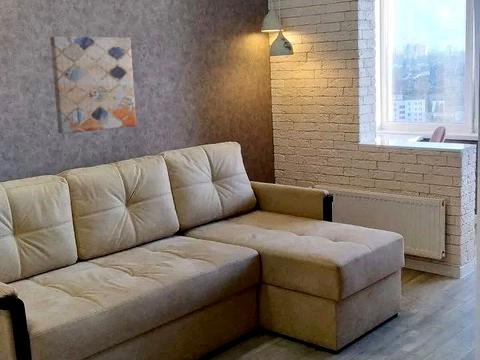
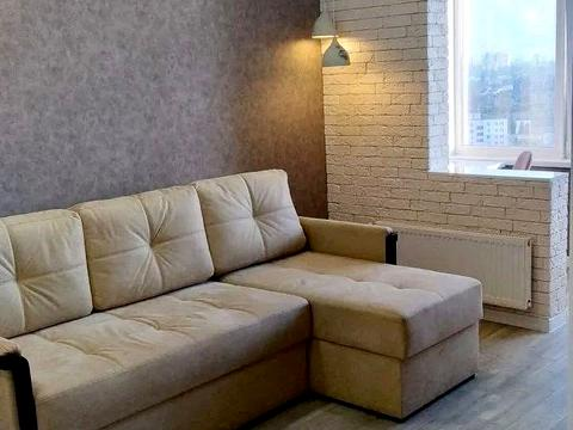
- wall art [49,35,137,135]
